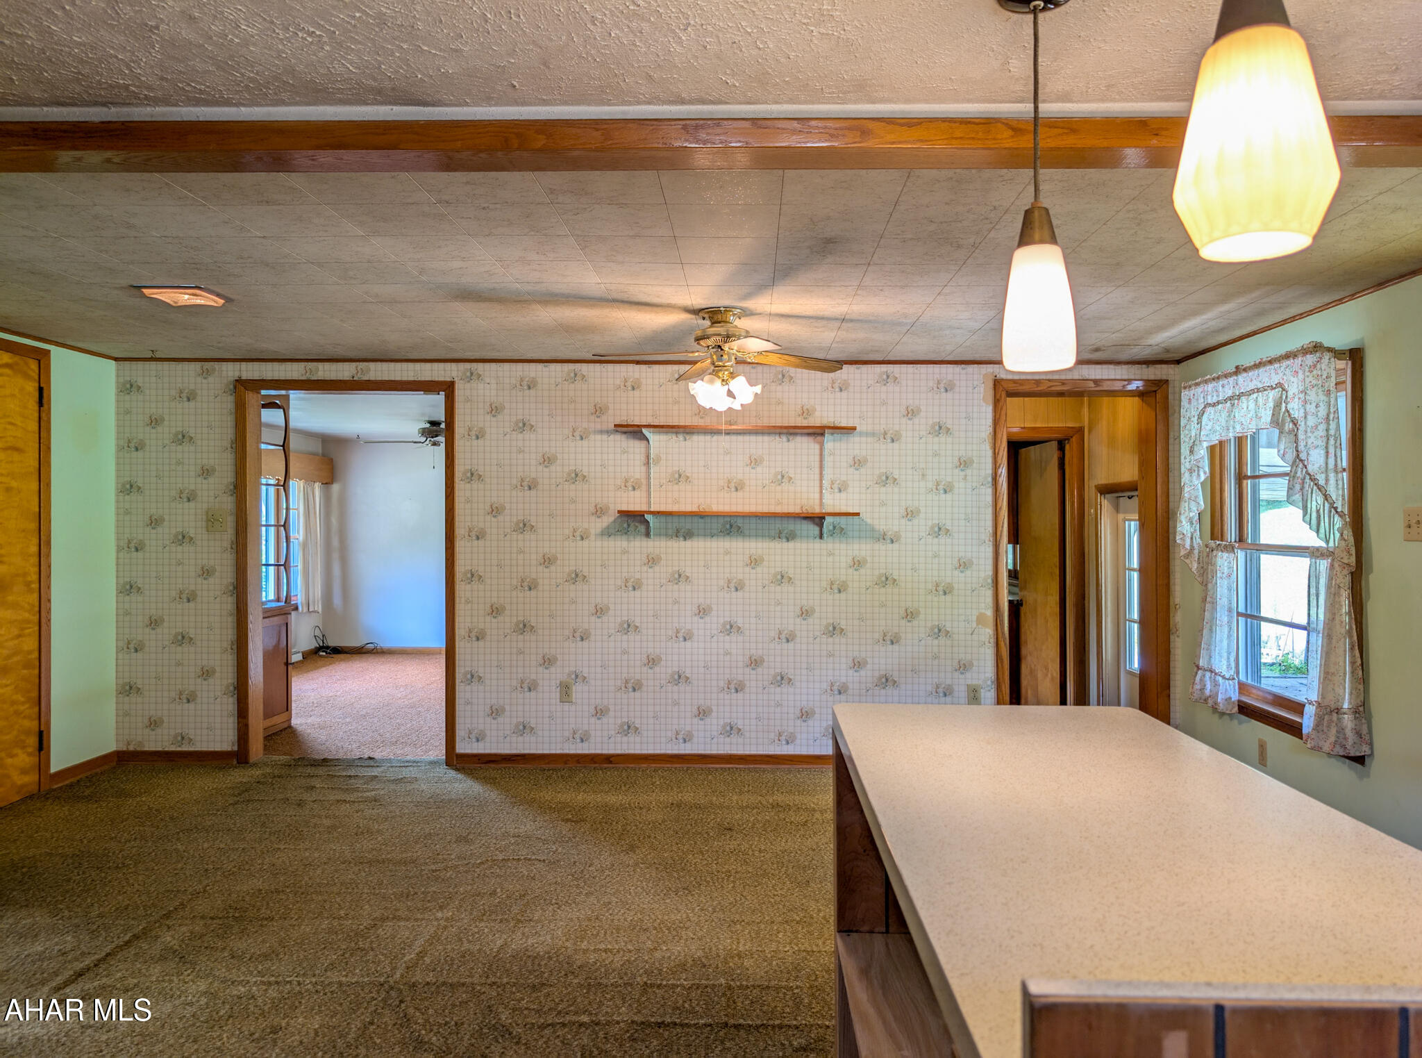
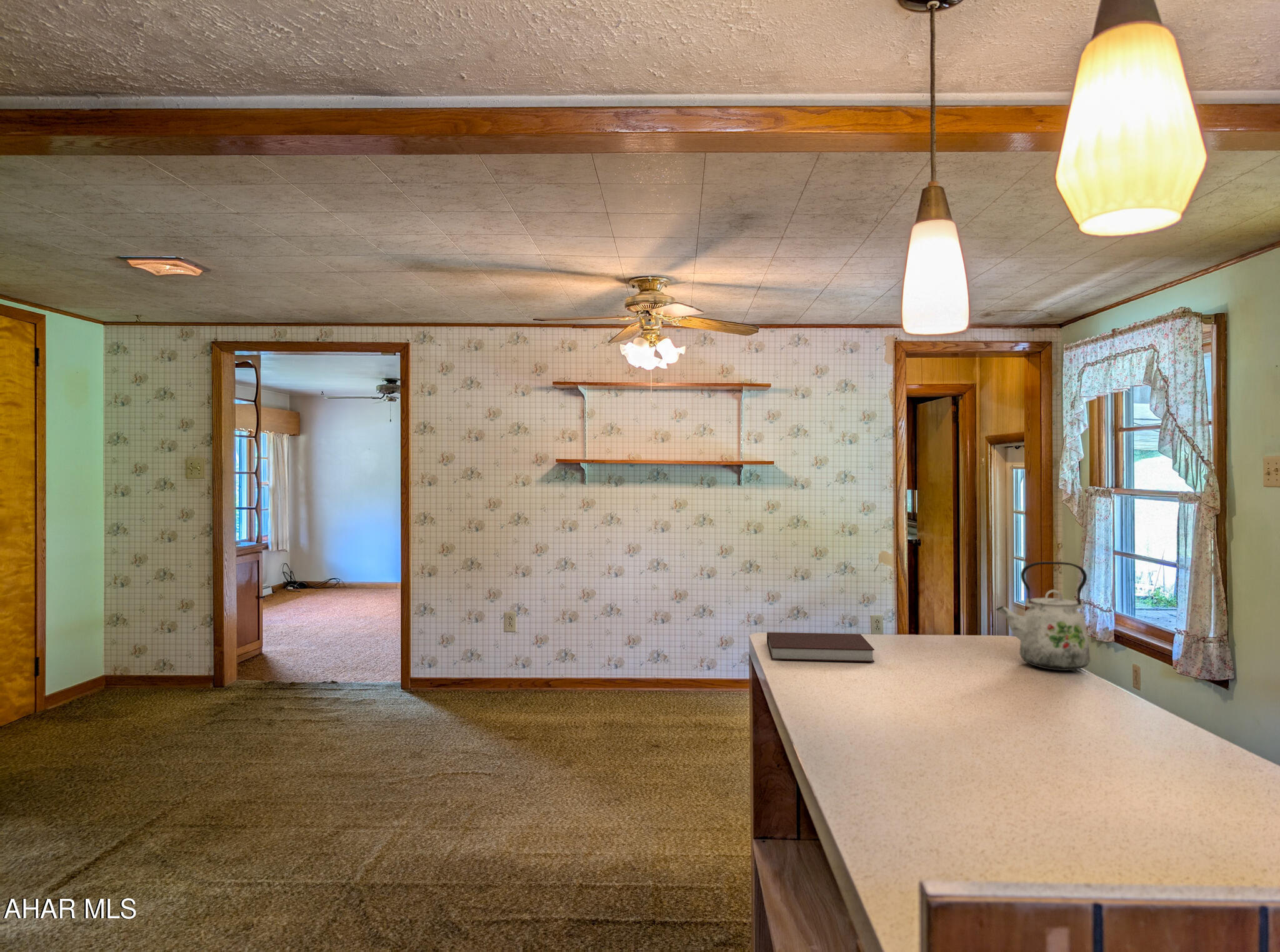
+ notebook [766,631,875,663]
+ kettle [995,561,1091,671]
